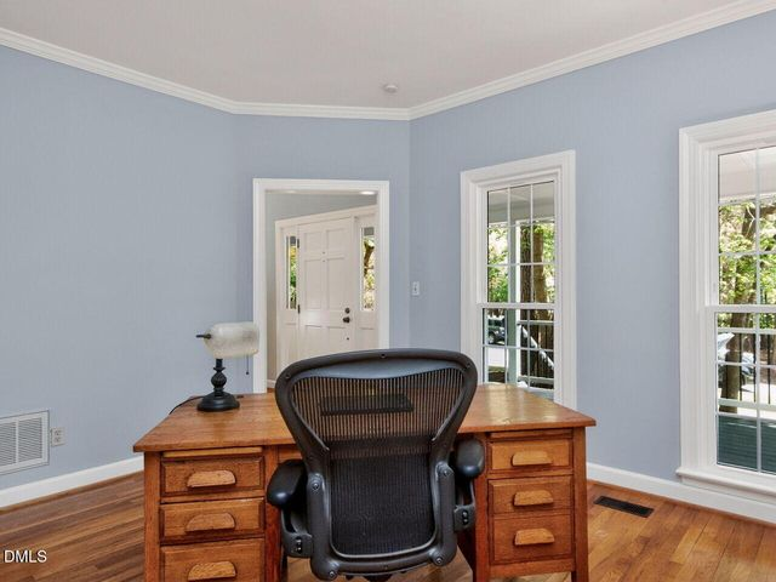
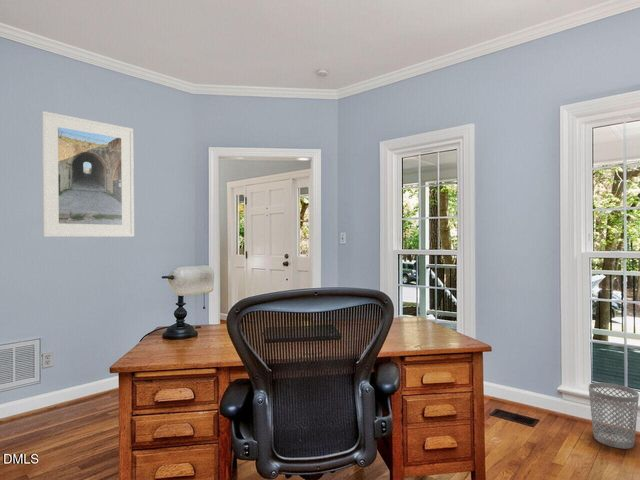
+ wastebasket [587,382,640,450]
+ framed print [41,110,135,238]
